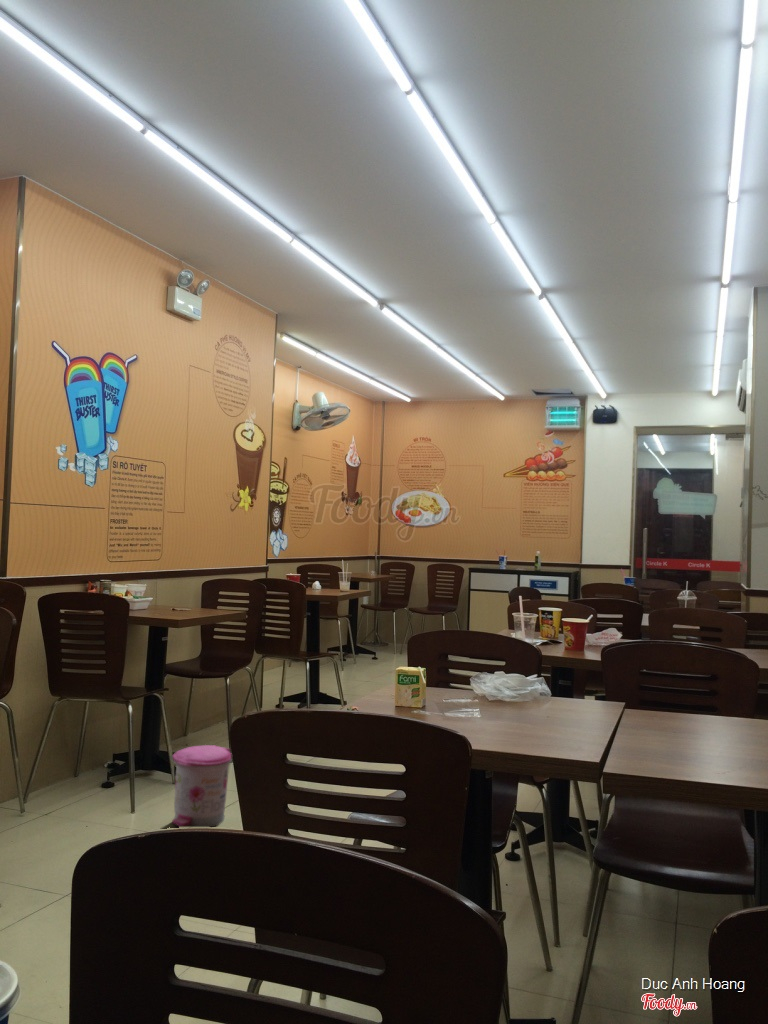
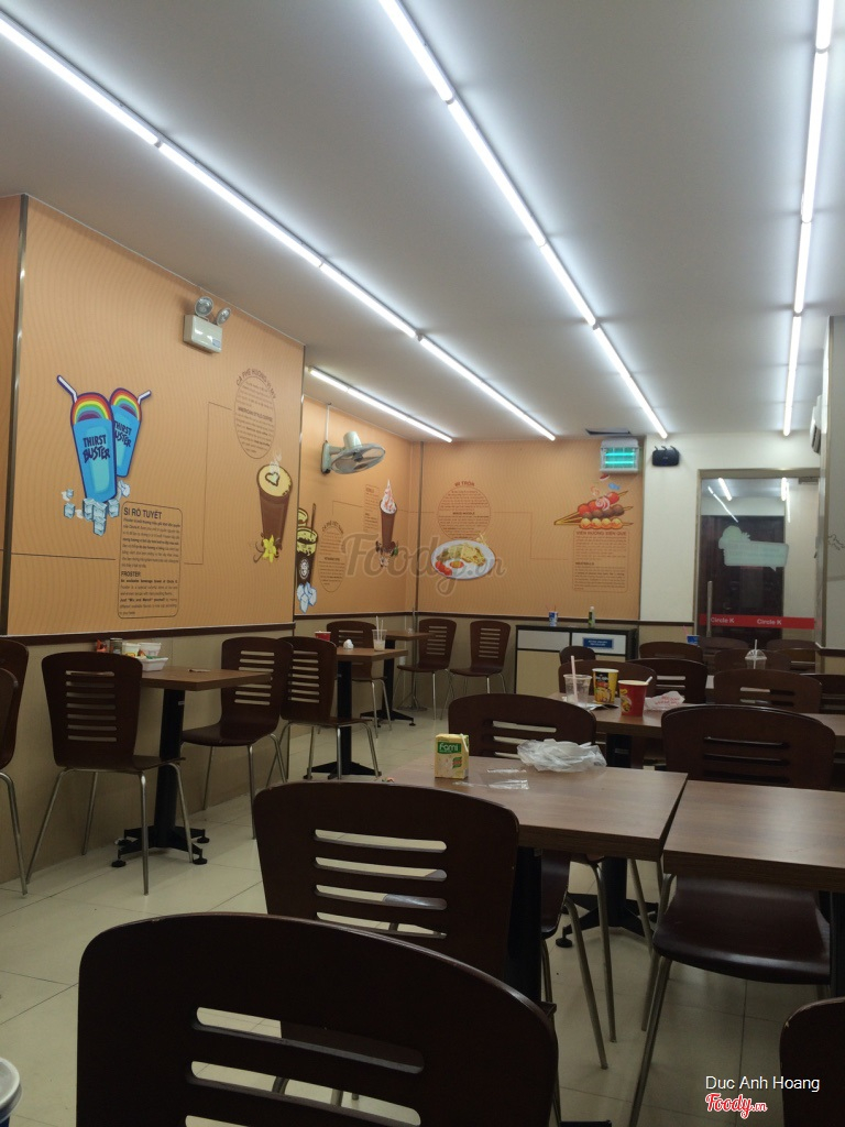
- trash can [171,744,233,829]
